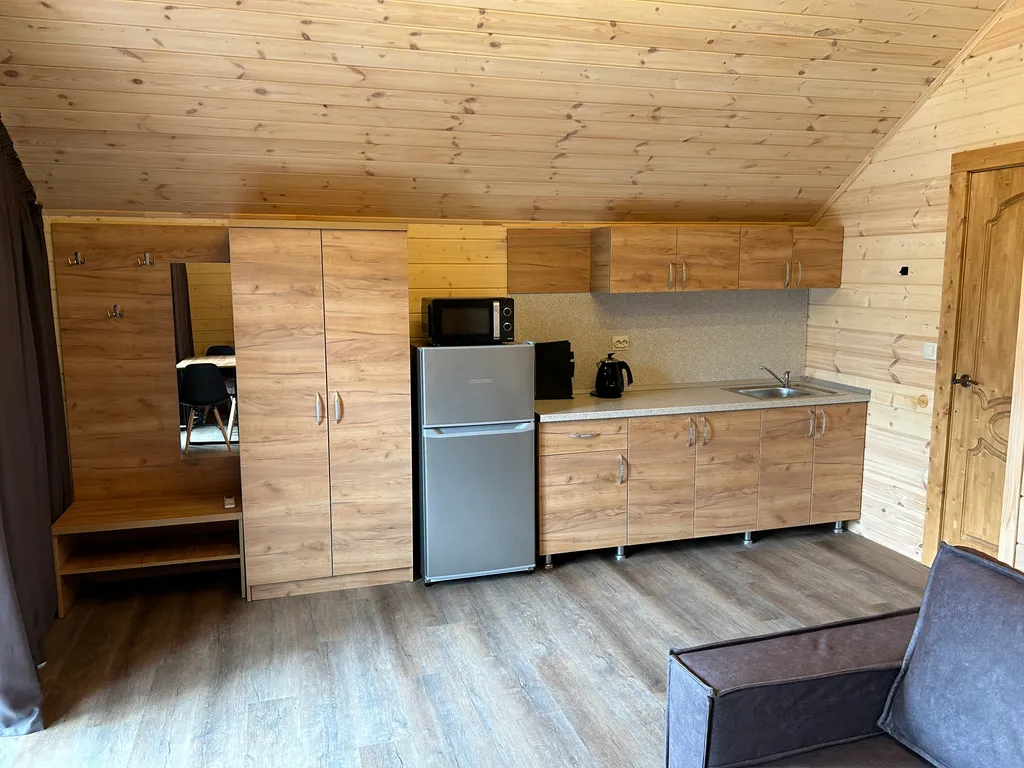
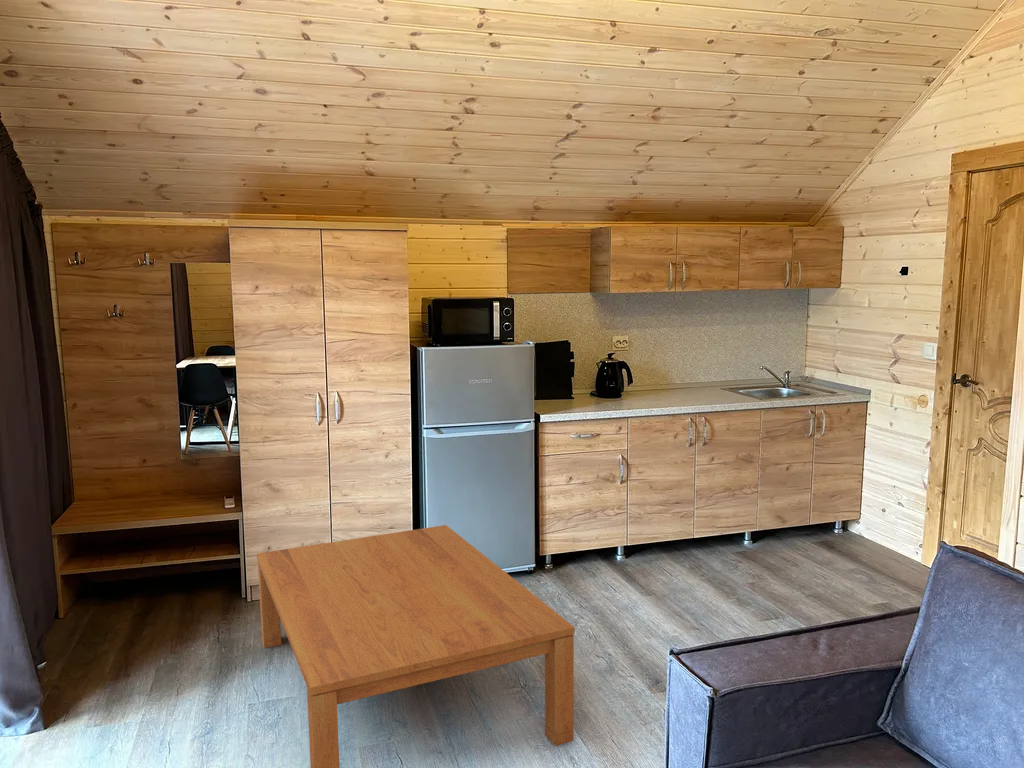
+ coffee table [256,524,576,768]
